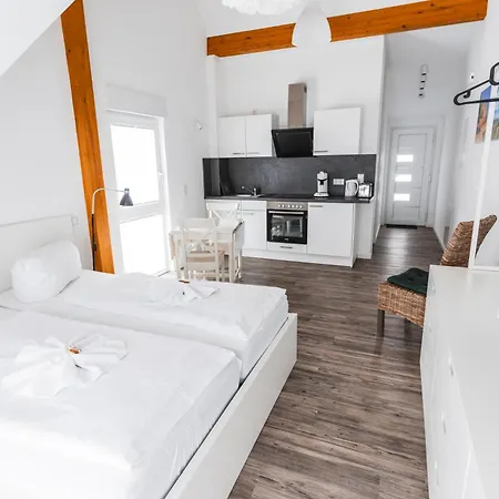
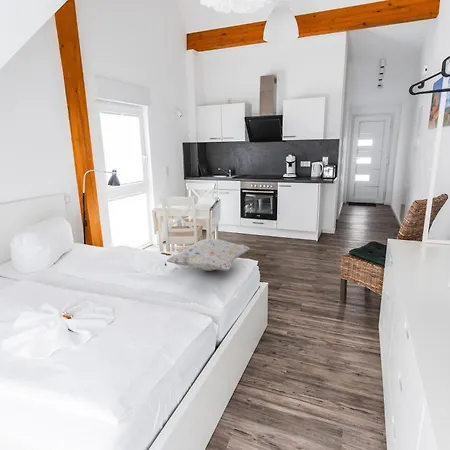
+ decorative pillow [165,238,250,272]
